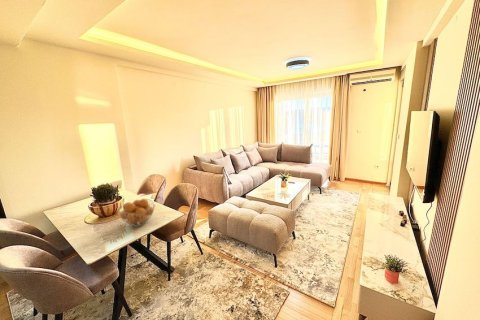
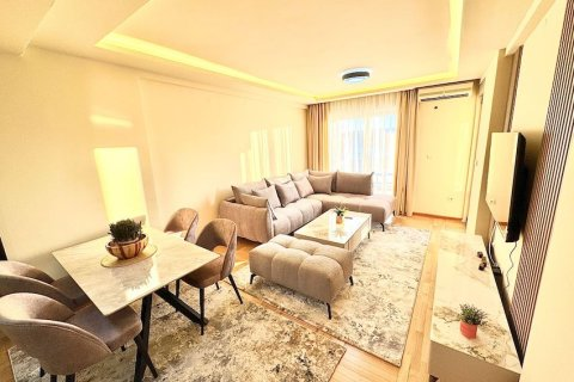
- fruit basket [118,198,156,228]
